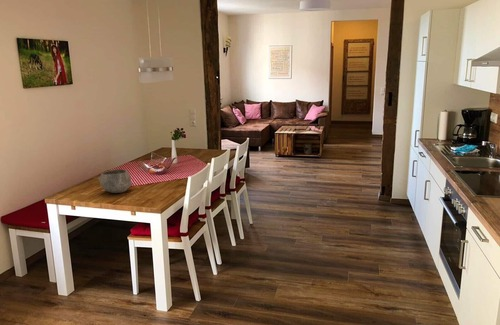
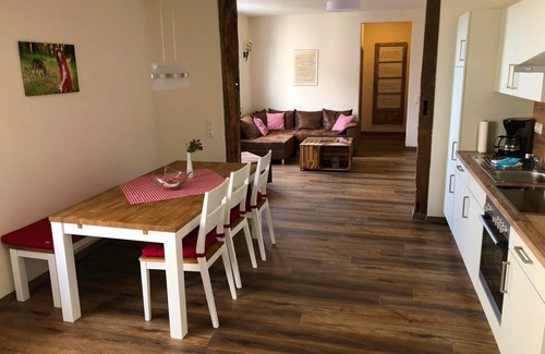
- bowl [97,168,134,194]
